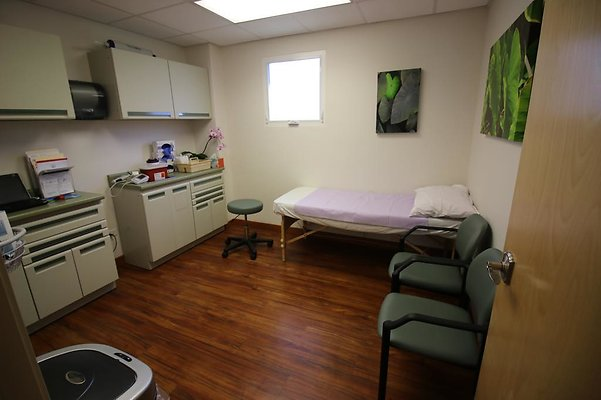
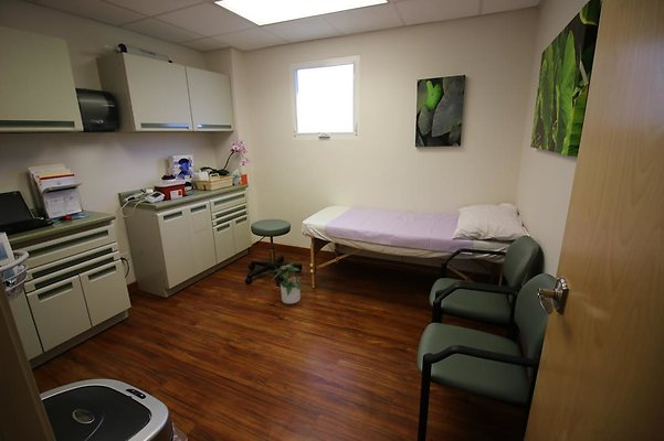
+ potted plant [271,261,305,304]
